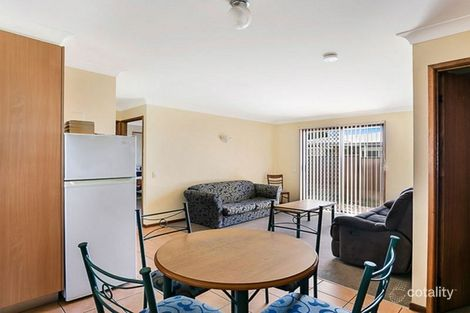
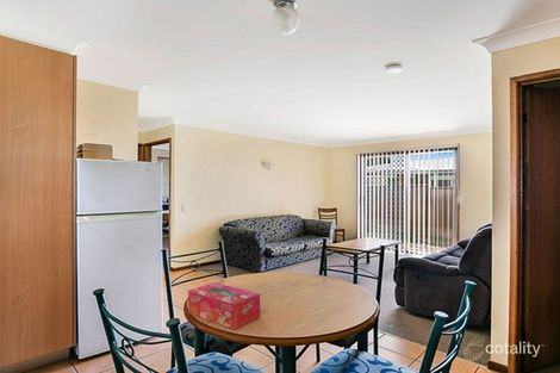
+ tissue box [187,281,261,330]
